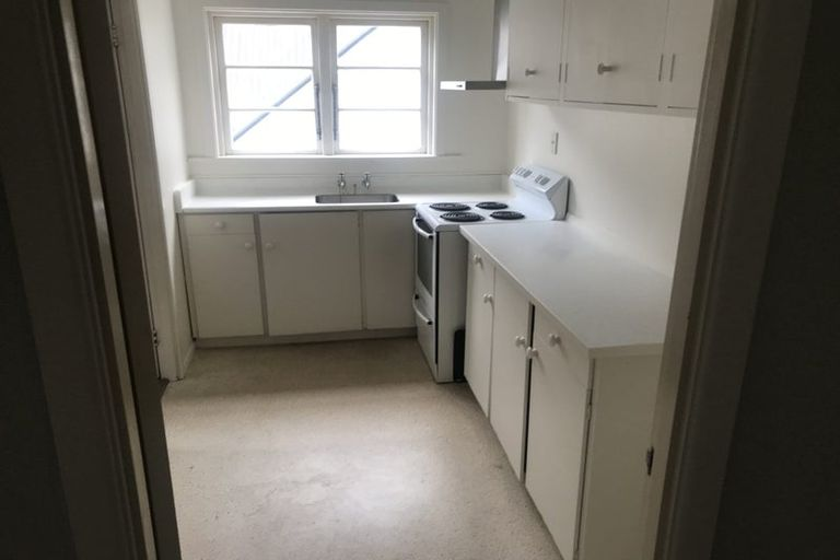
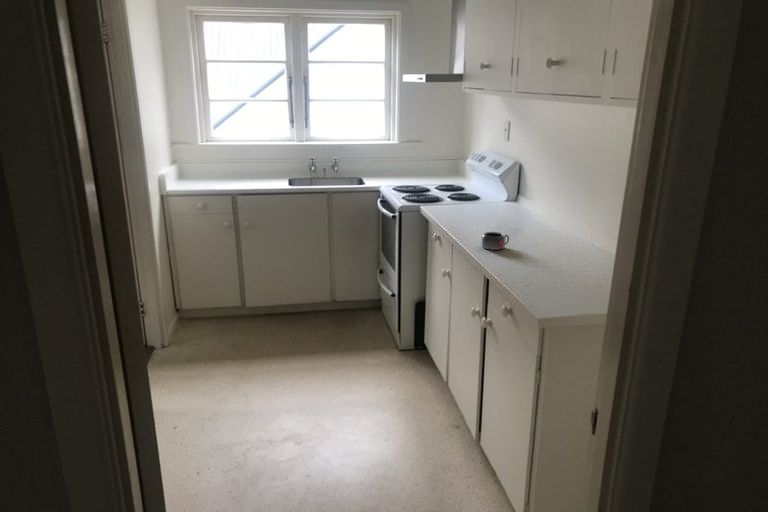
+ mug [480,231,510,251]
